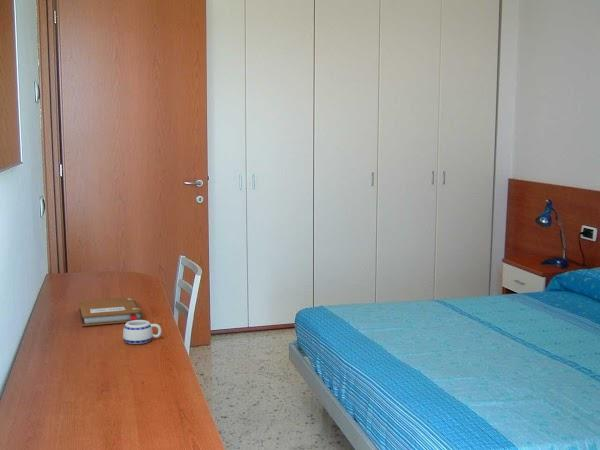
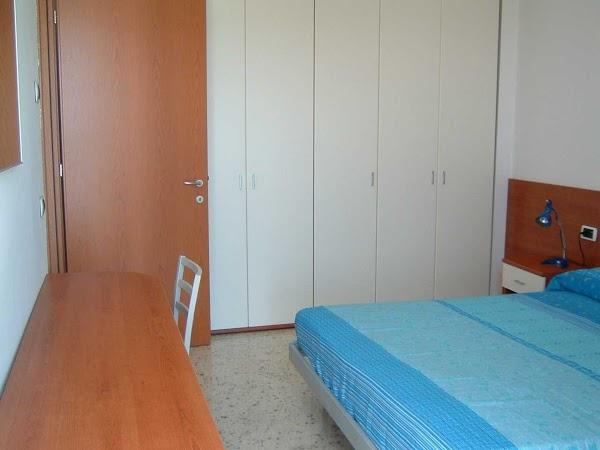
- notebook [78,296,144,327]
- mug [122,319,162,345]
